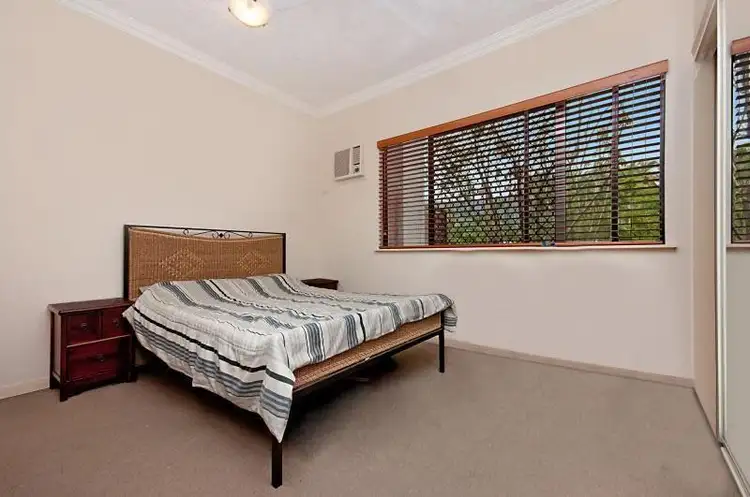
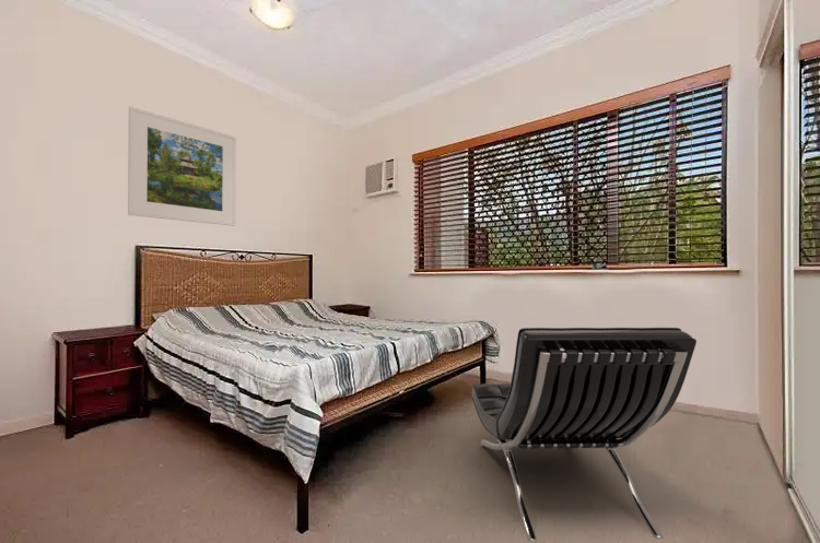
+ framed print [127,106,237,227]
+ lounge chair [471,327,698,543]
